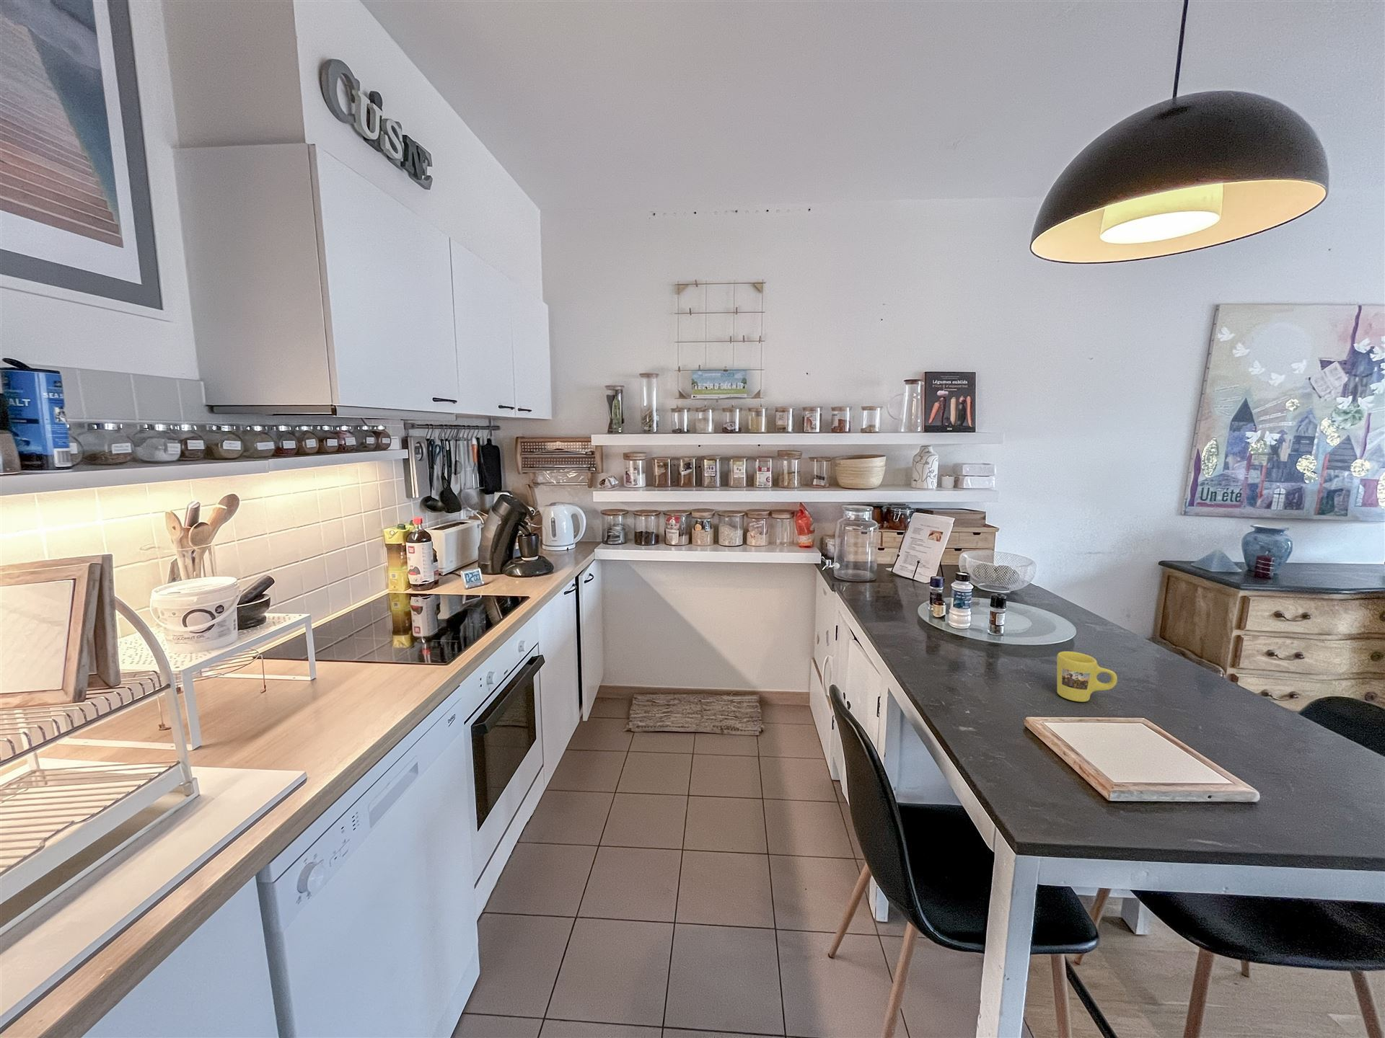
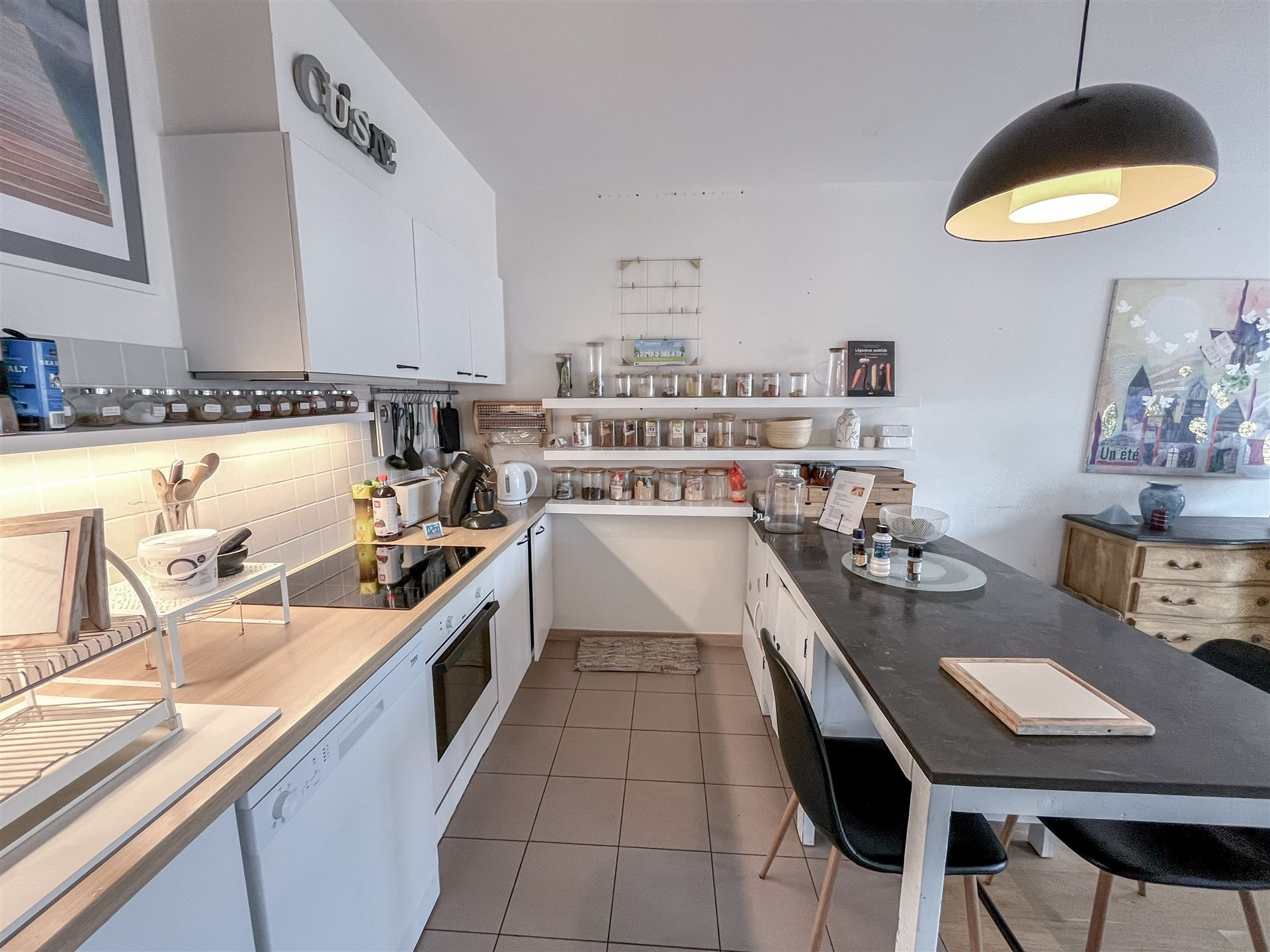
- mug [1056,651,1118,703]
